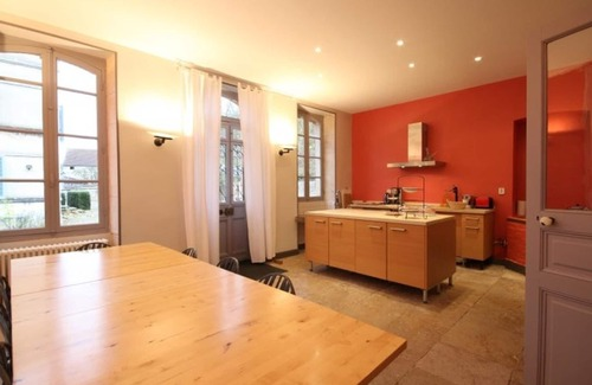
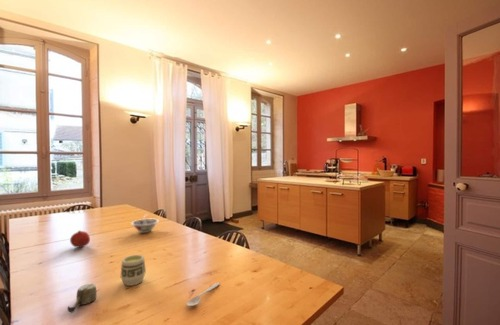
+ cup [120,254,147,287]
+ cup [67,282,97,313]
+ fruit [69,230,91,248]
+ spoon [185,282,220,307]
+ bowl [127,213,160,234]
